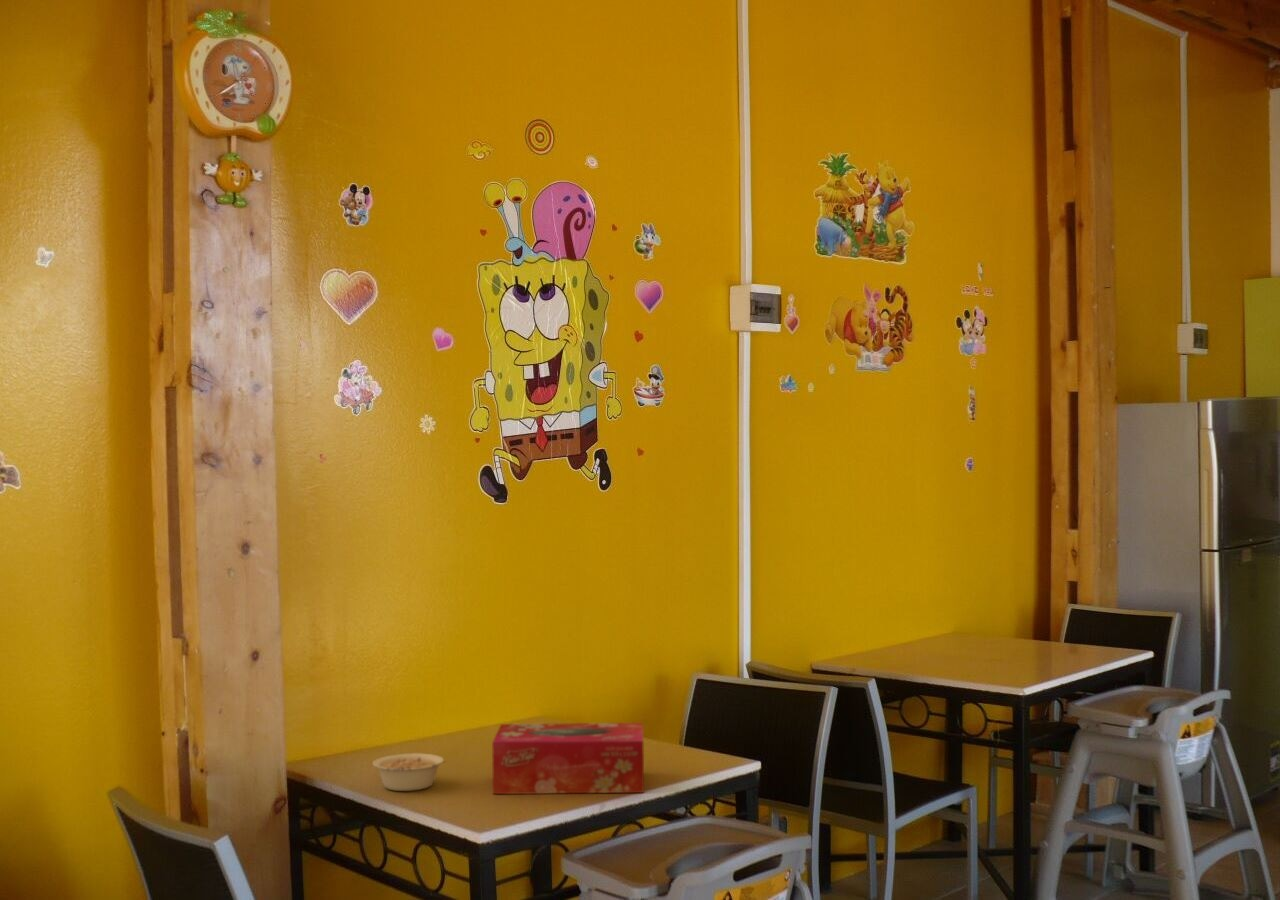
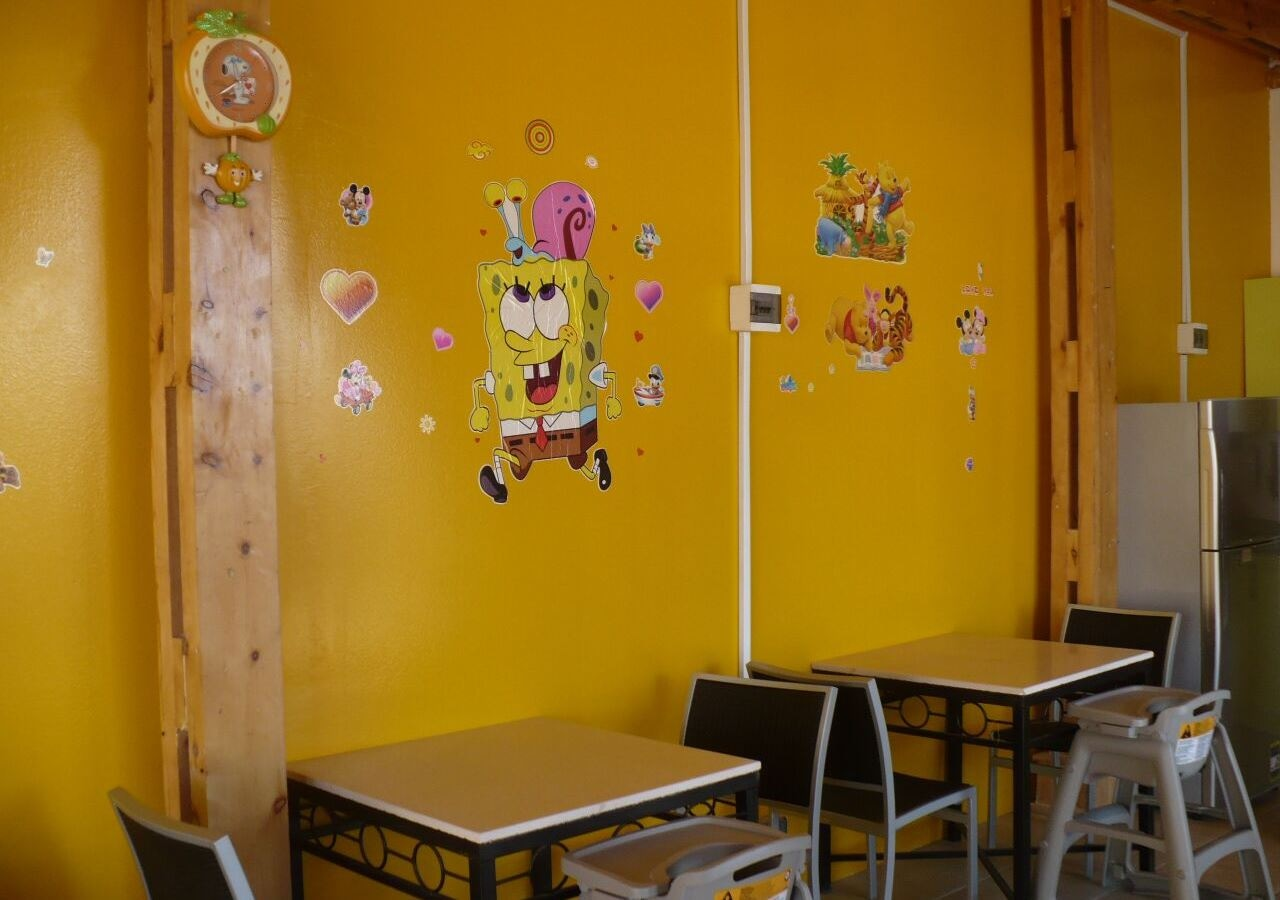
- tissue box [491,722,645,795]
- legume [372,752,448,792]
